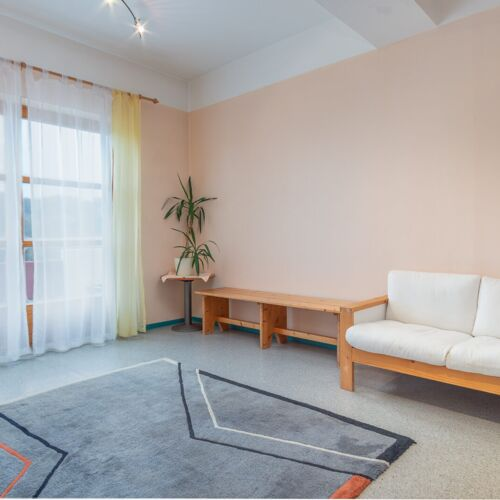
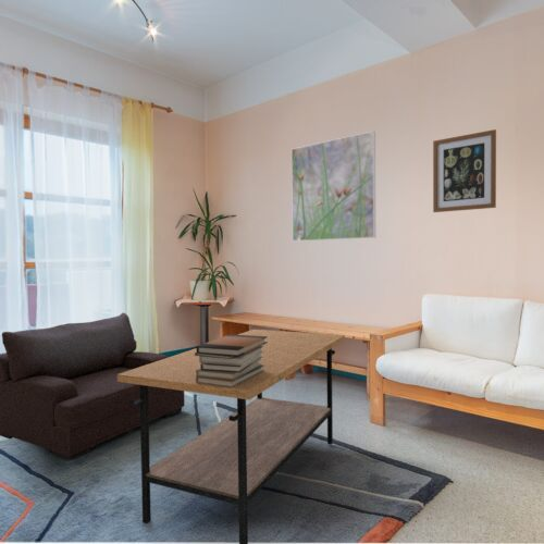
+ wall art [432,128,497,213]
+ coffee table [118,329,346,544]
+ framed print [290,129,376,243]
+ armchair [0,311,186,461]
+ book stack [195,333,268,387]
